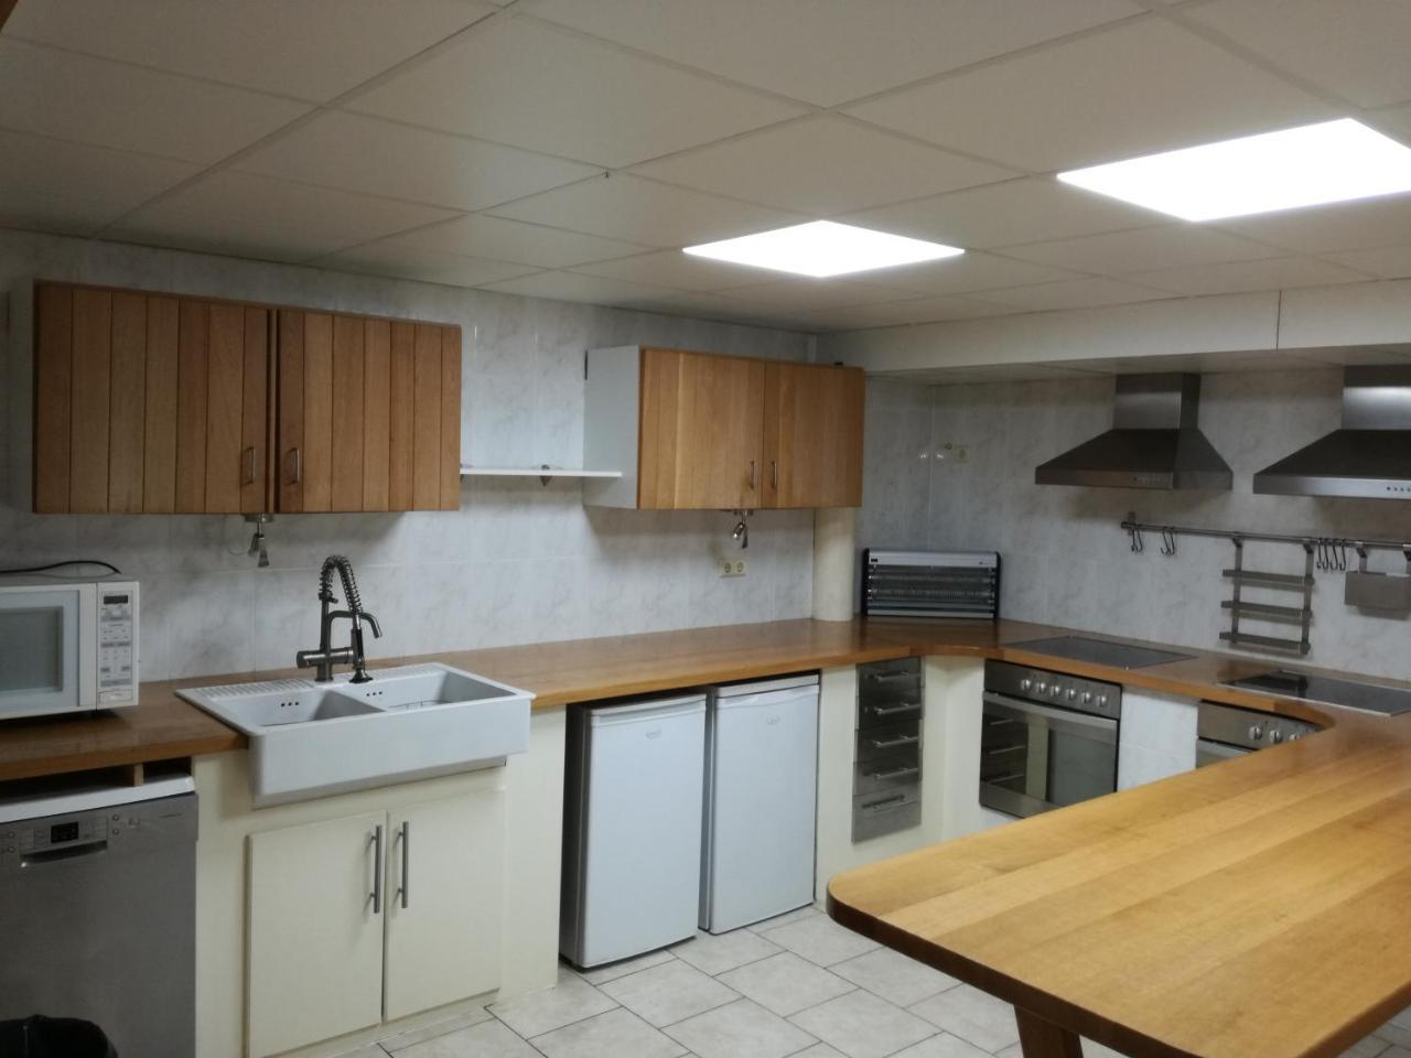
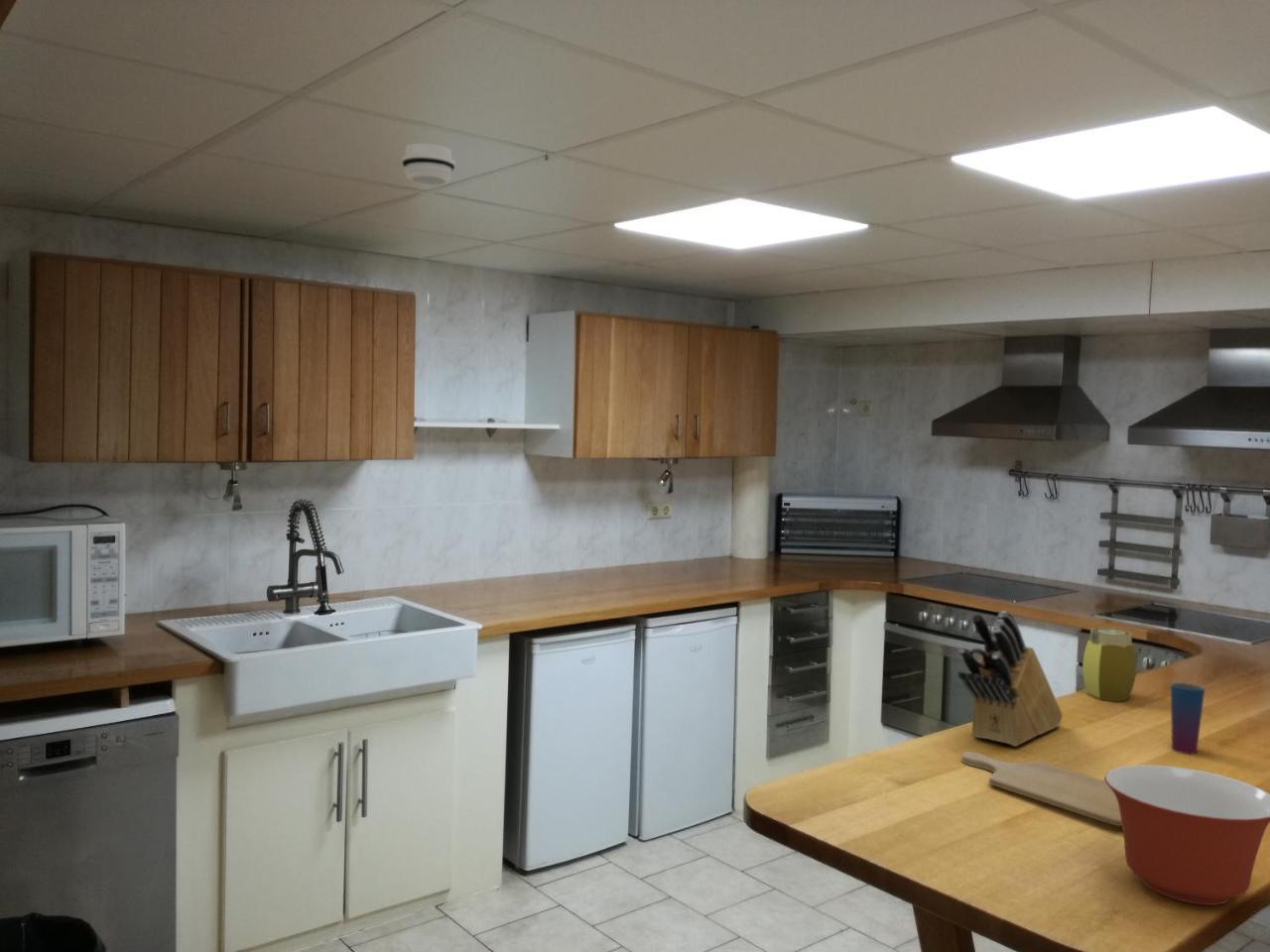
+ jar [1081,627,1137,703]
+ mixing bowl [1103,764,1270,906]
+ knife block [957,610,1064,747]
+ cup [1170,681,1206,756]
+ smoke detector [401,143,456,186]
+ chopping board [960,751,1122,827]
